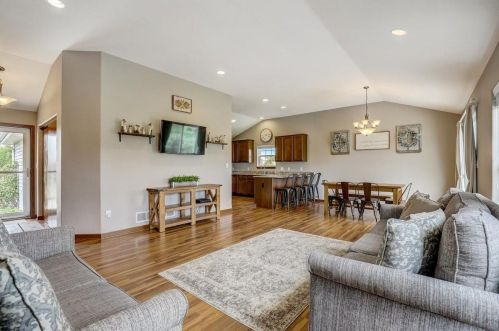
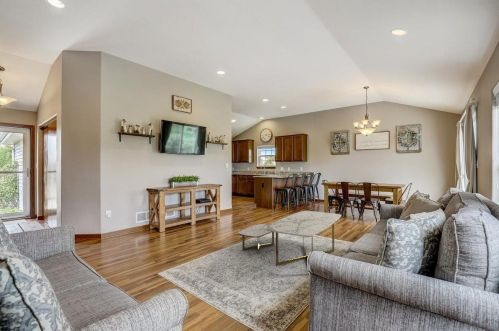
+ coffee table [237,210,342,266]
